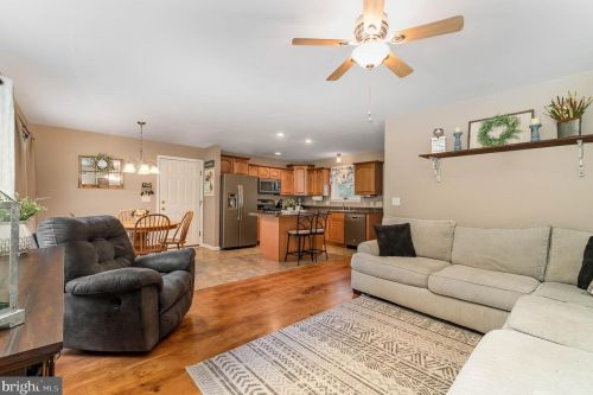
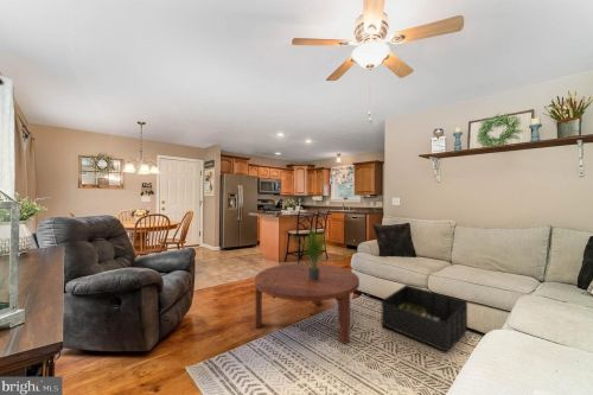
+ coffee table [254,262,361,345]
+ potted plant [295,227,327,281]
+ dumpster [381,283,468,353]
